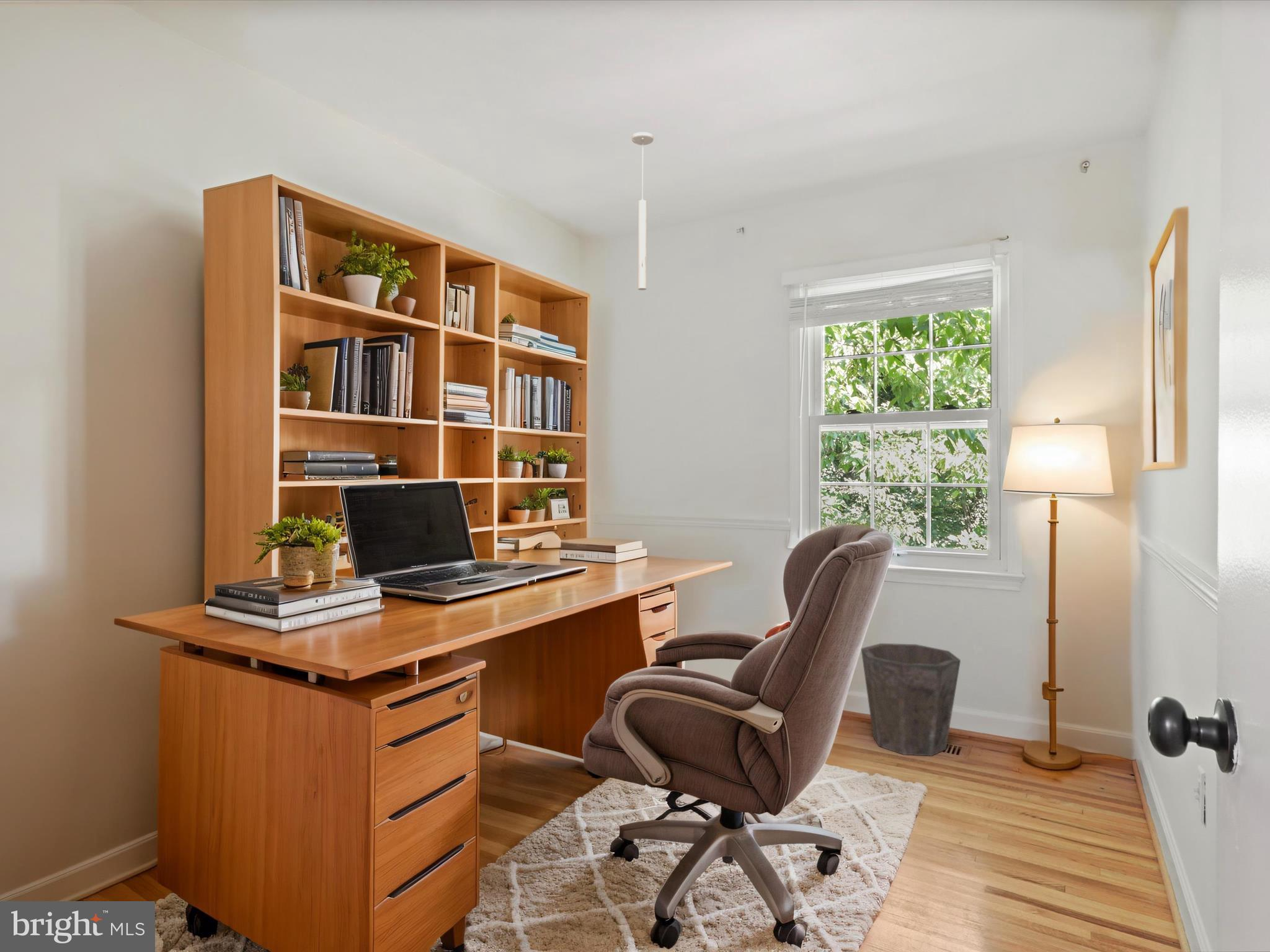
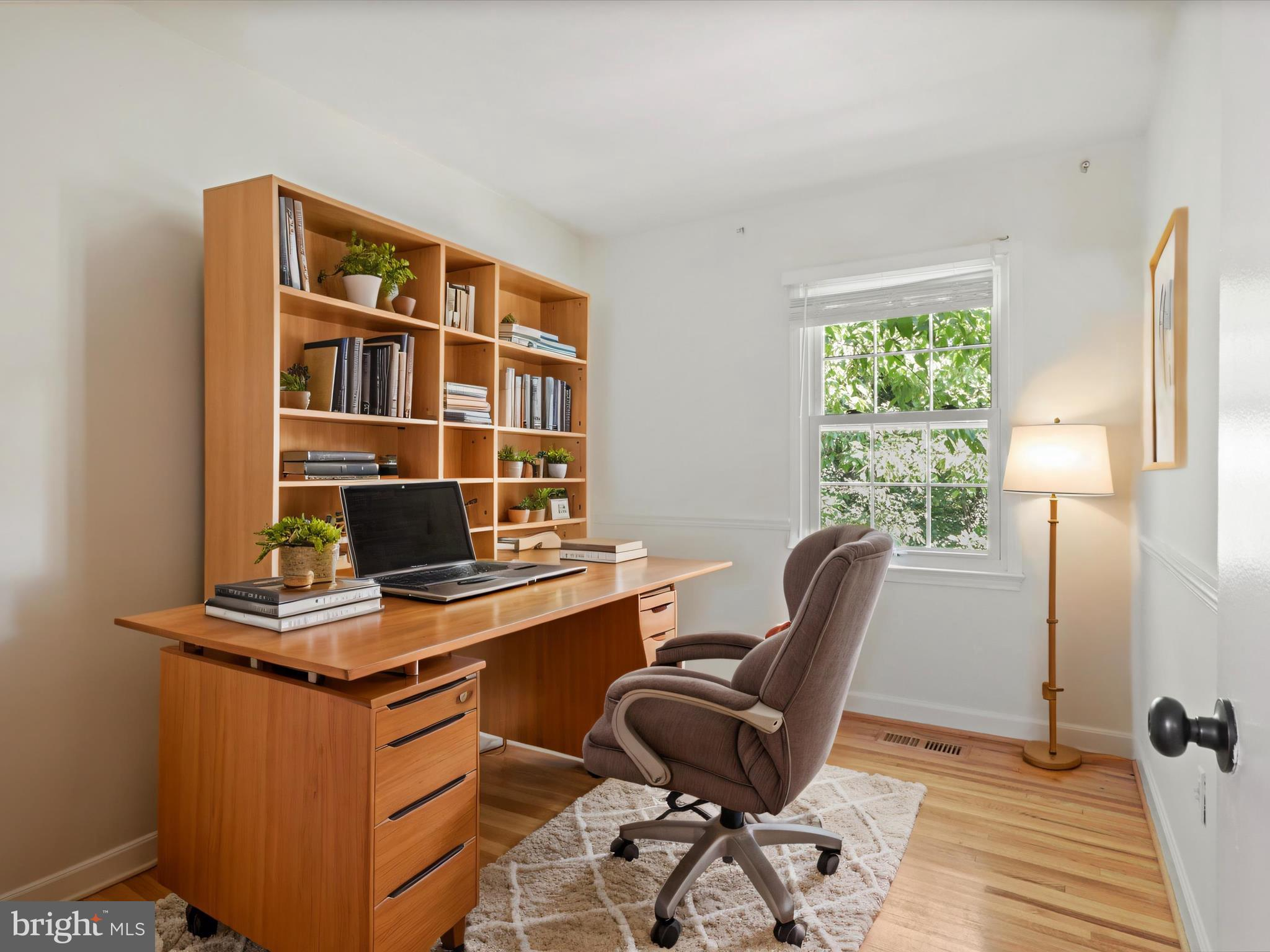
- waste bin [861,643,961,757]
- ceiling light [631,131,654,291]
